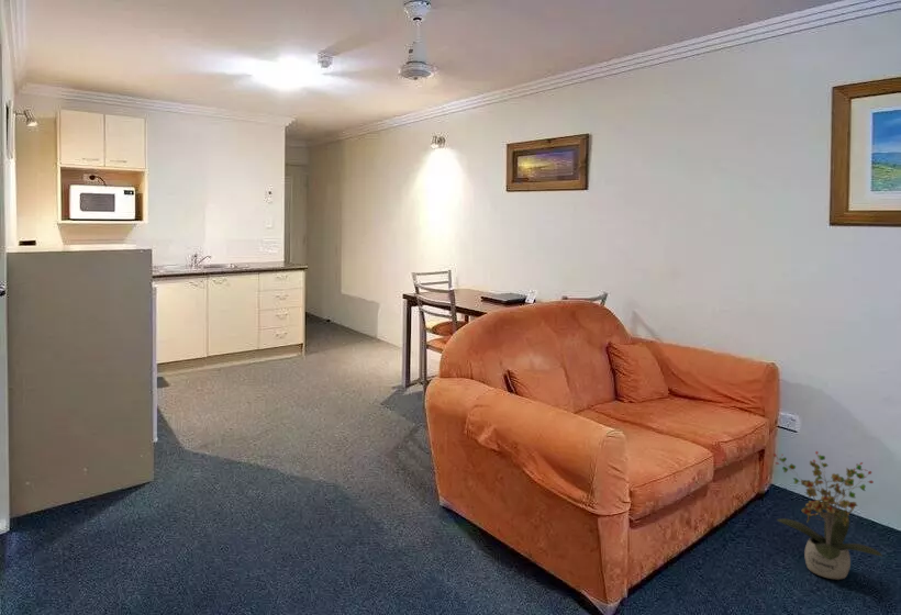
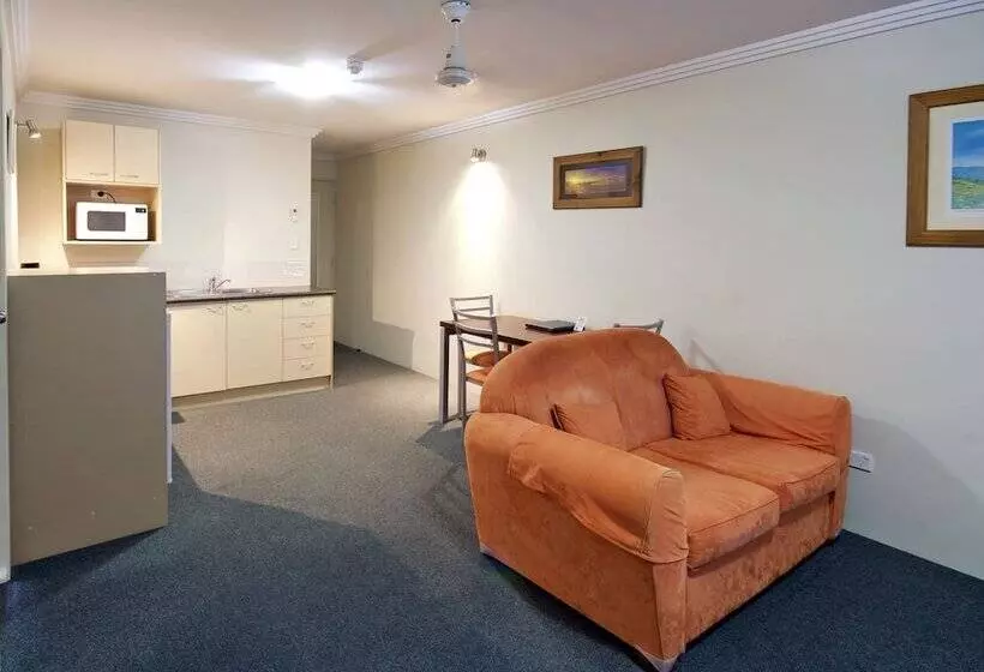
- potted plant [772,450,883,581]
